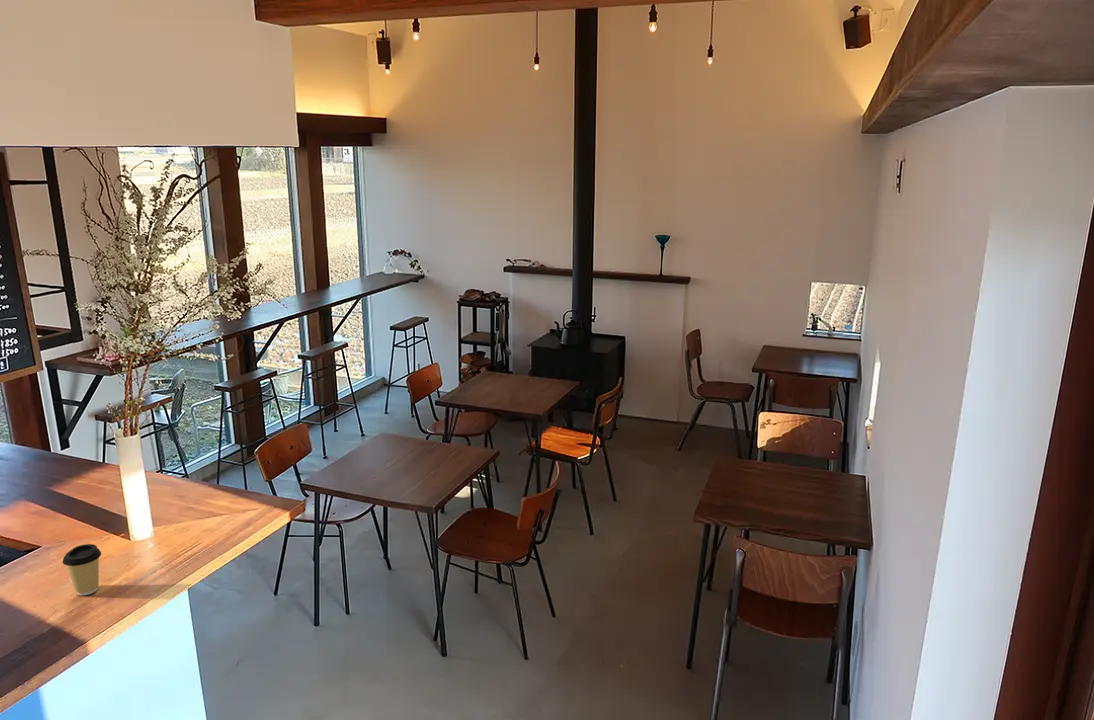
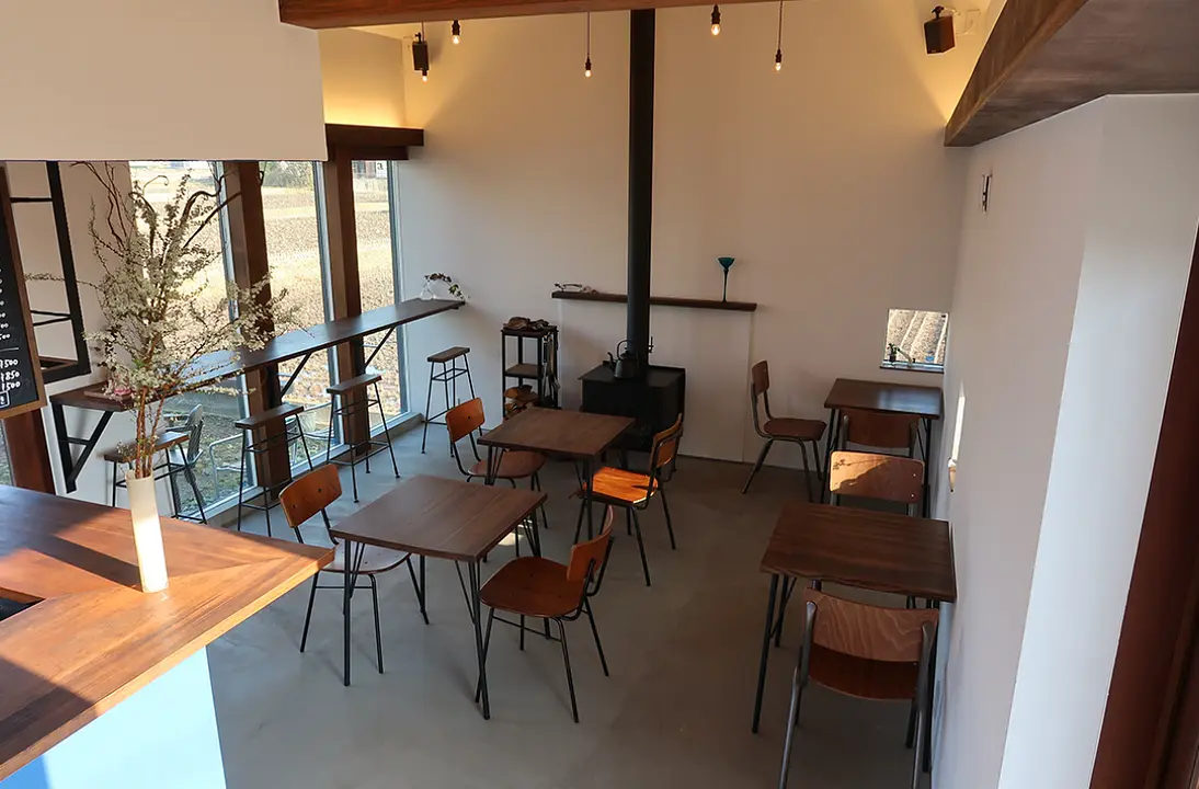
- coffee cup [62,543,102,596]
